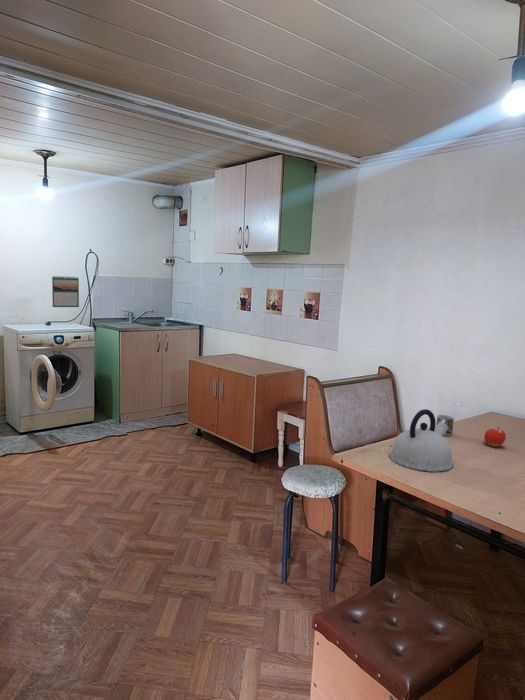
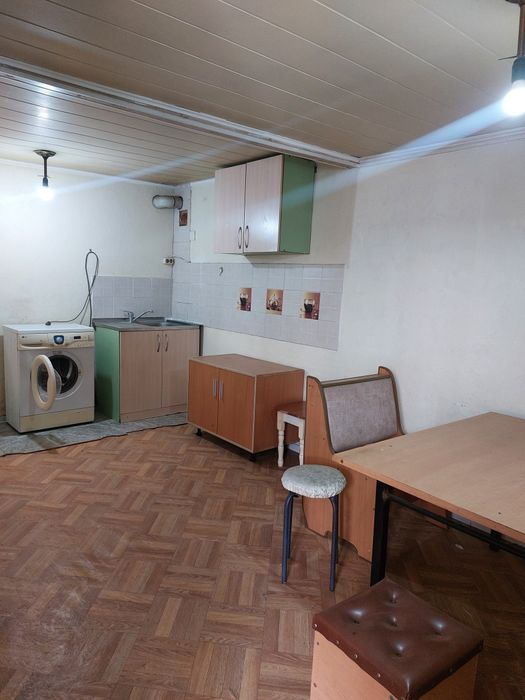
- calendar [51,275,80,308]
- fruit [483,426,507,447]
- kettle [389,408,454,473]
- cup [435,414,455,437]
